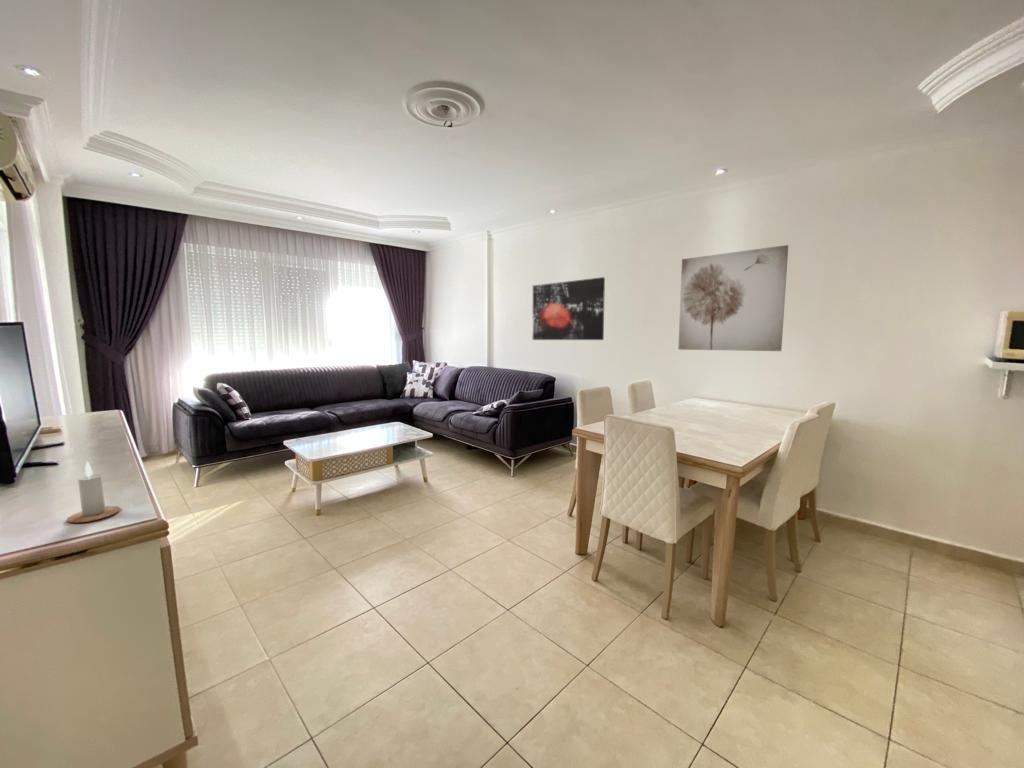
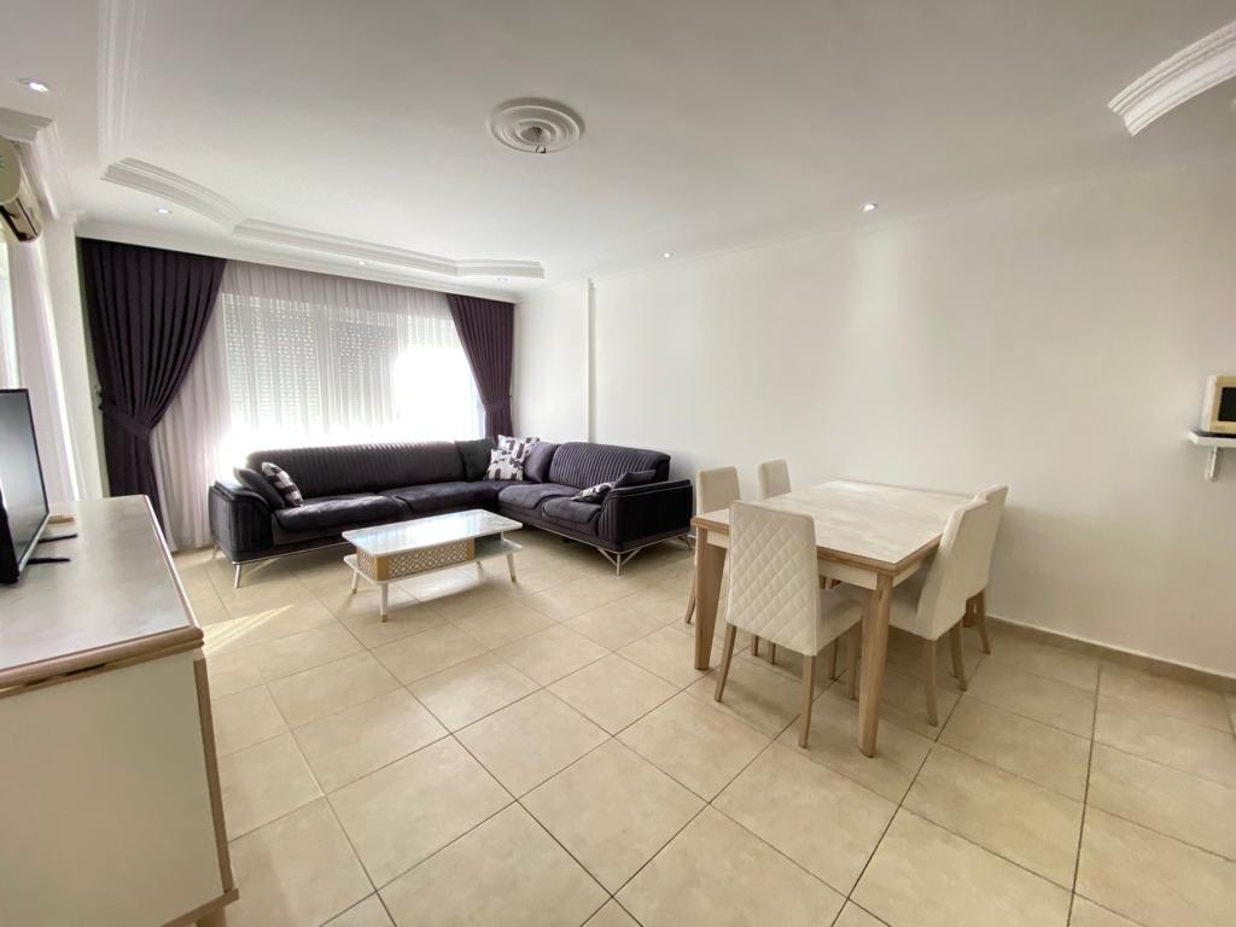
- candle [66,461,121,524]
- wall art [532,276,606,341]
- wall art [677,244,789,352]
